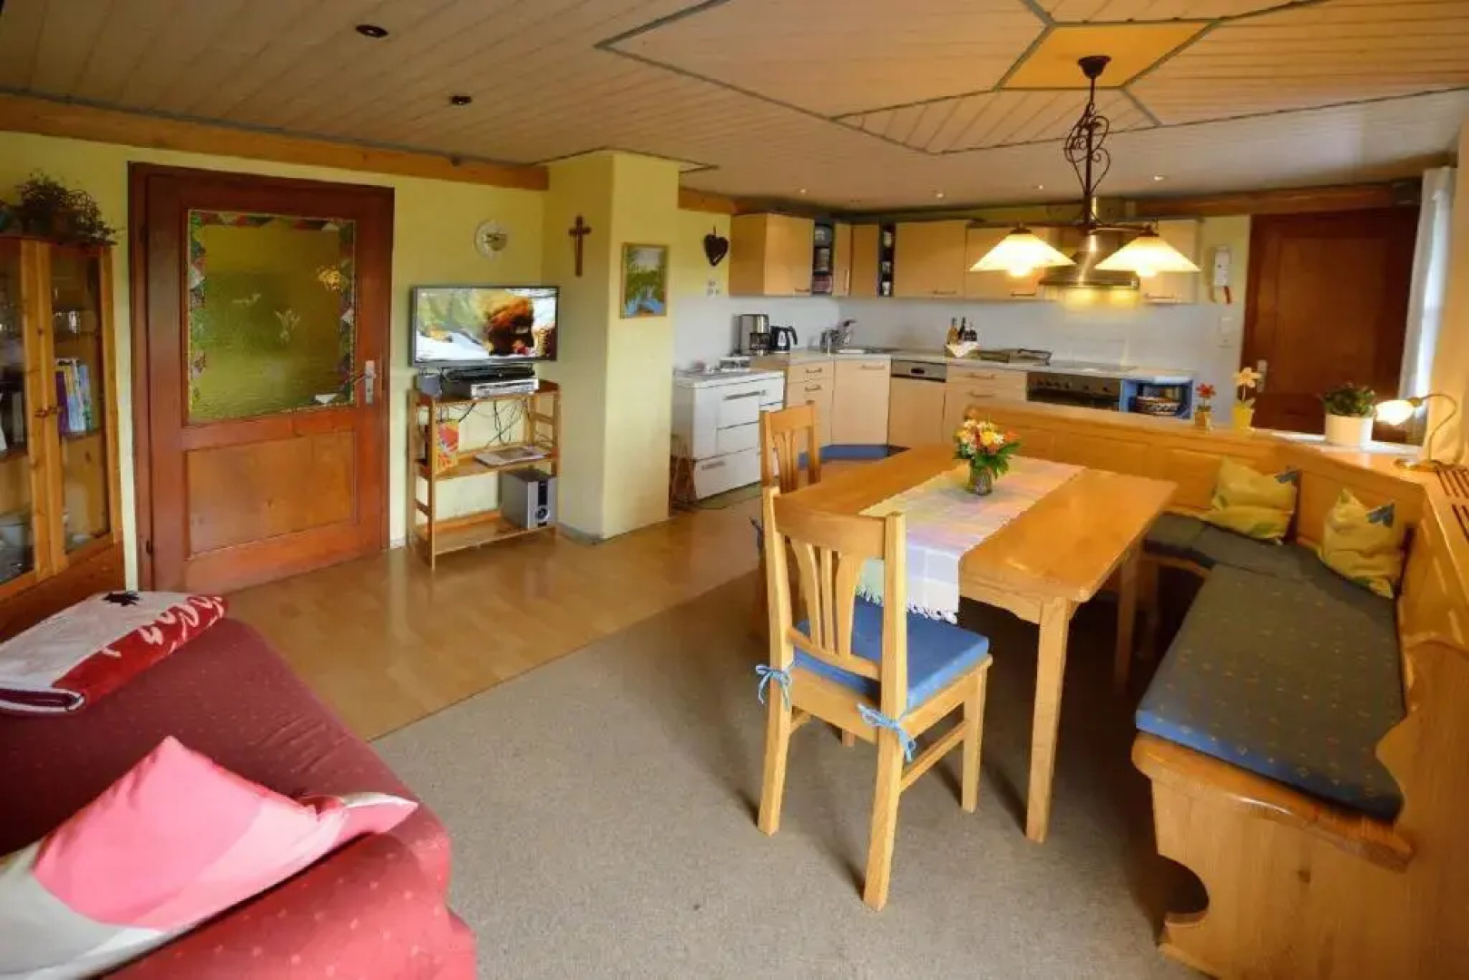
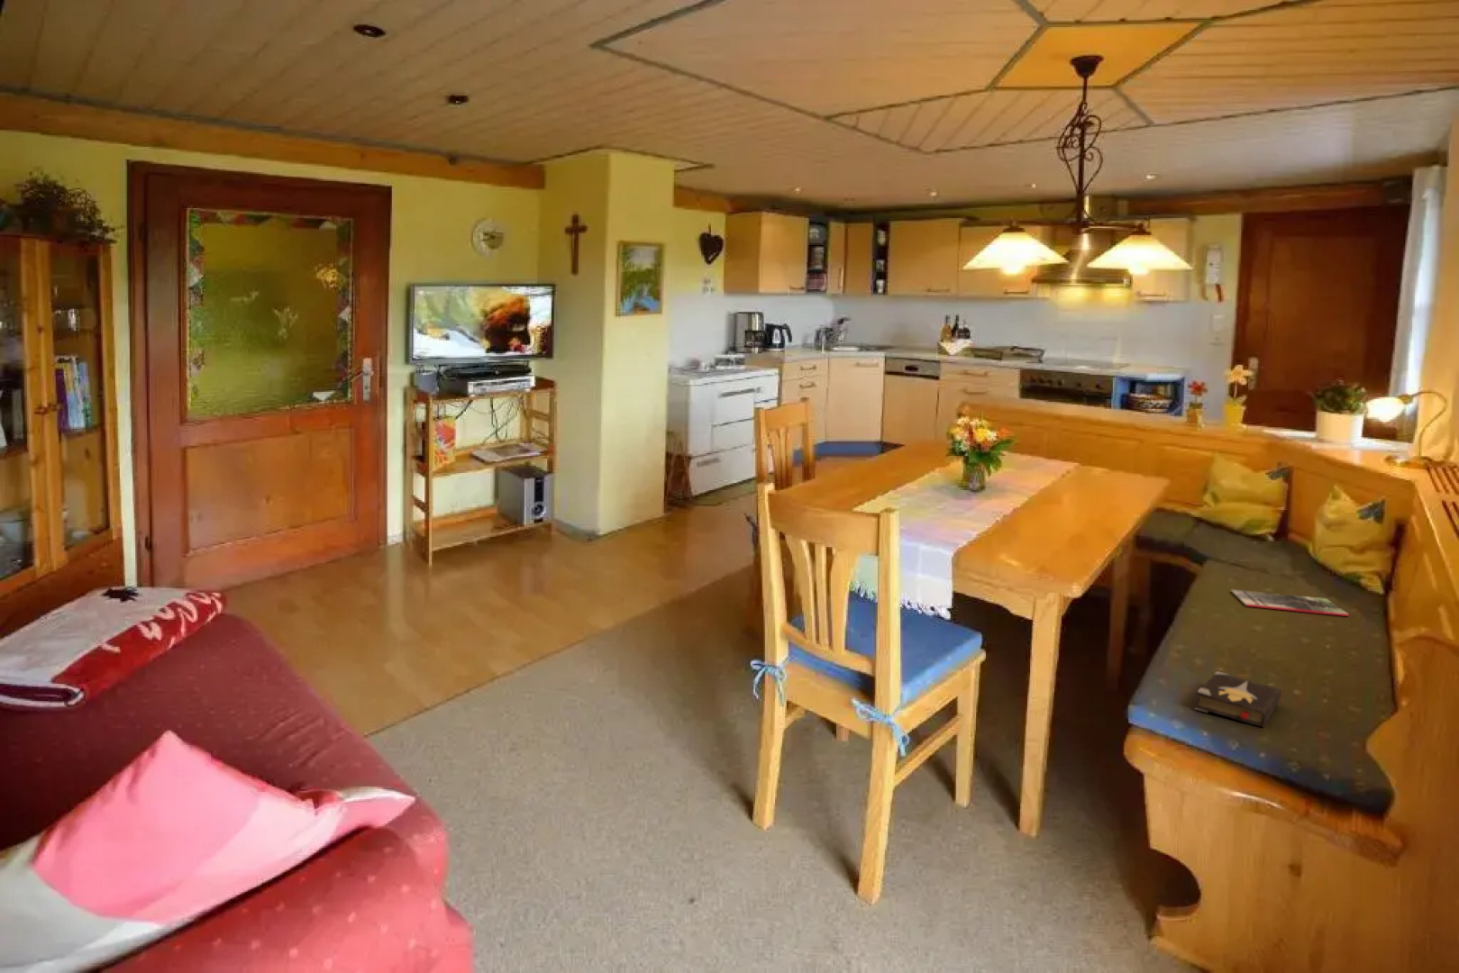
+ magazine [1230,589,1350,617]
+ hardback book [1193,670,1282,729]
